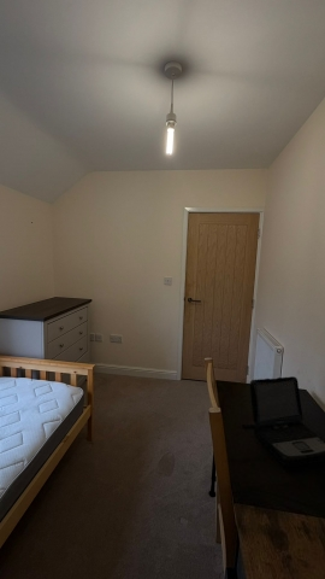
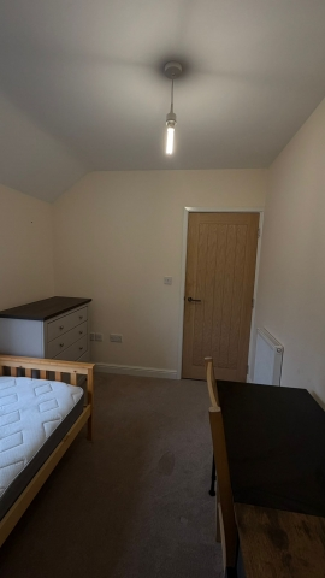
- laptop [241,375,325,468]
